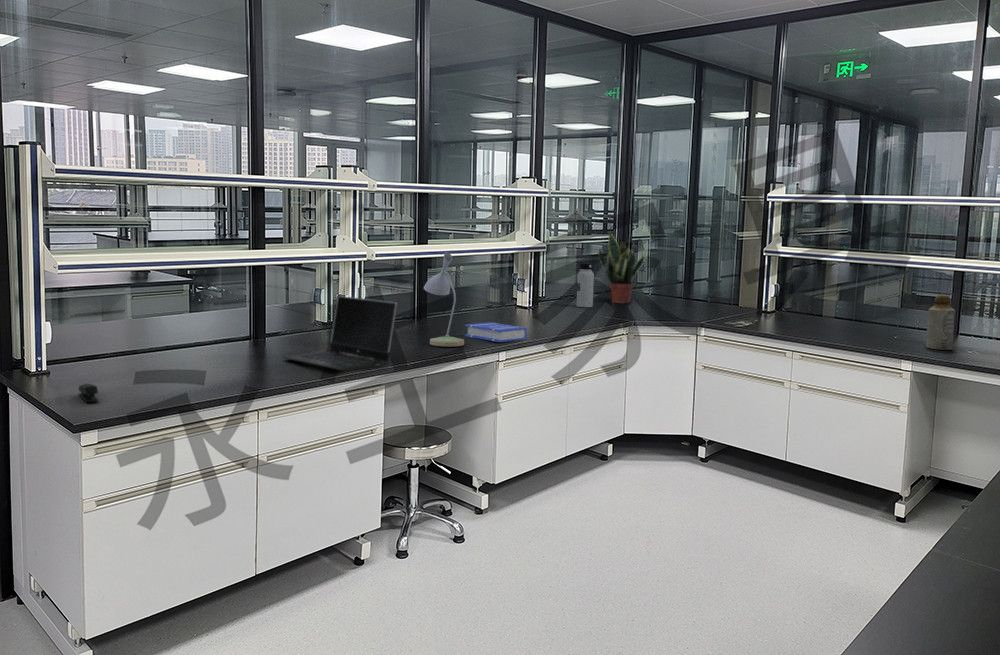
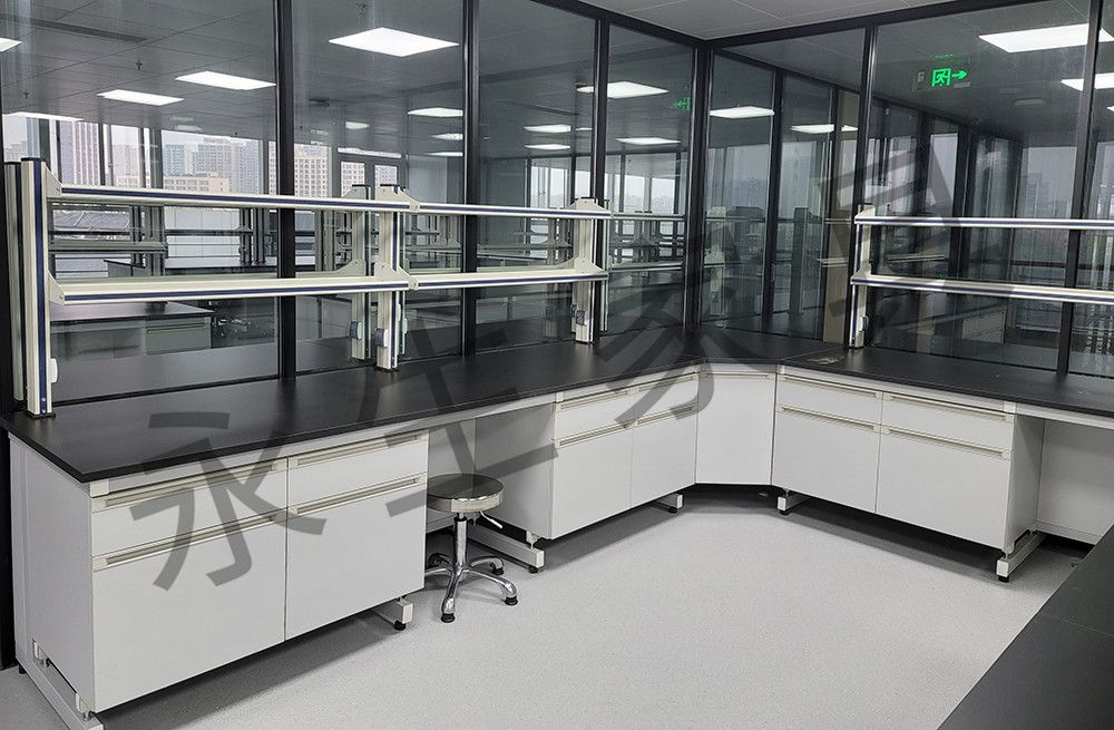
- potted plant [597,230,646,304]
- desk lamp [423,251,465,347]
- water bottle [576,262,595,308]
- laptop computer [282,295,398,372]
- bottle [925,294,956,351]
- stapler [78,383,100,403]
- book [464,321,528,343]
